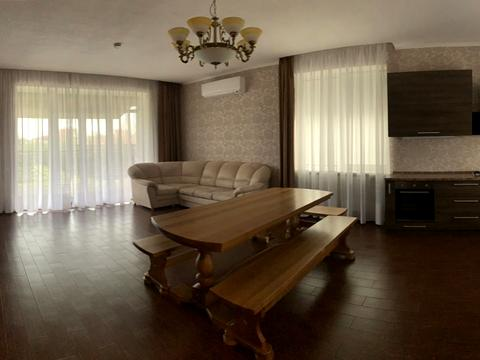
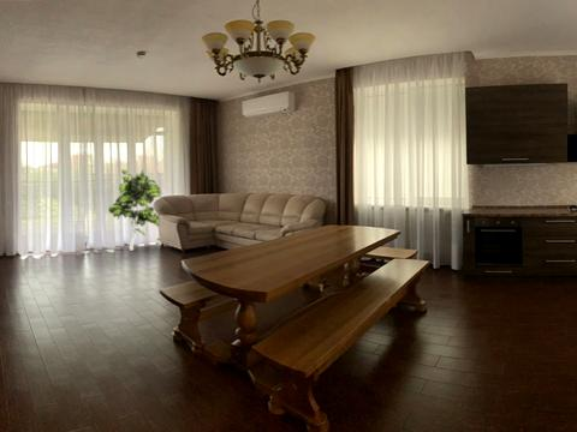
+ indoor plant [107,168,162,251]
